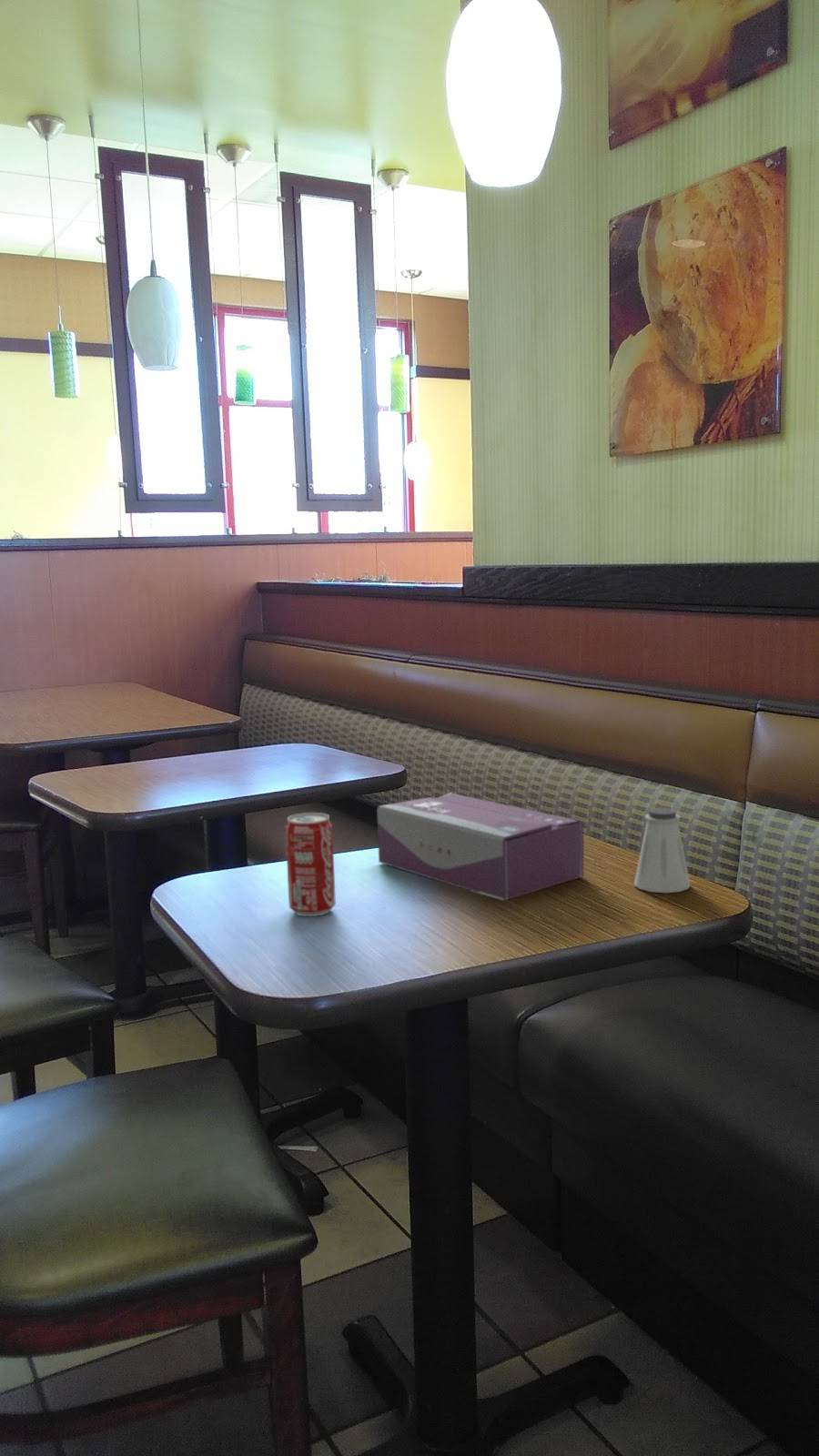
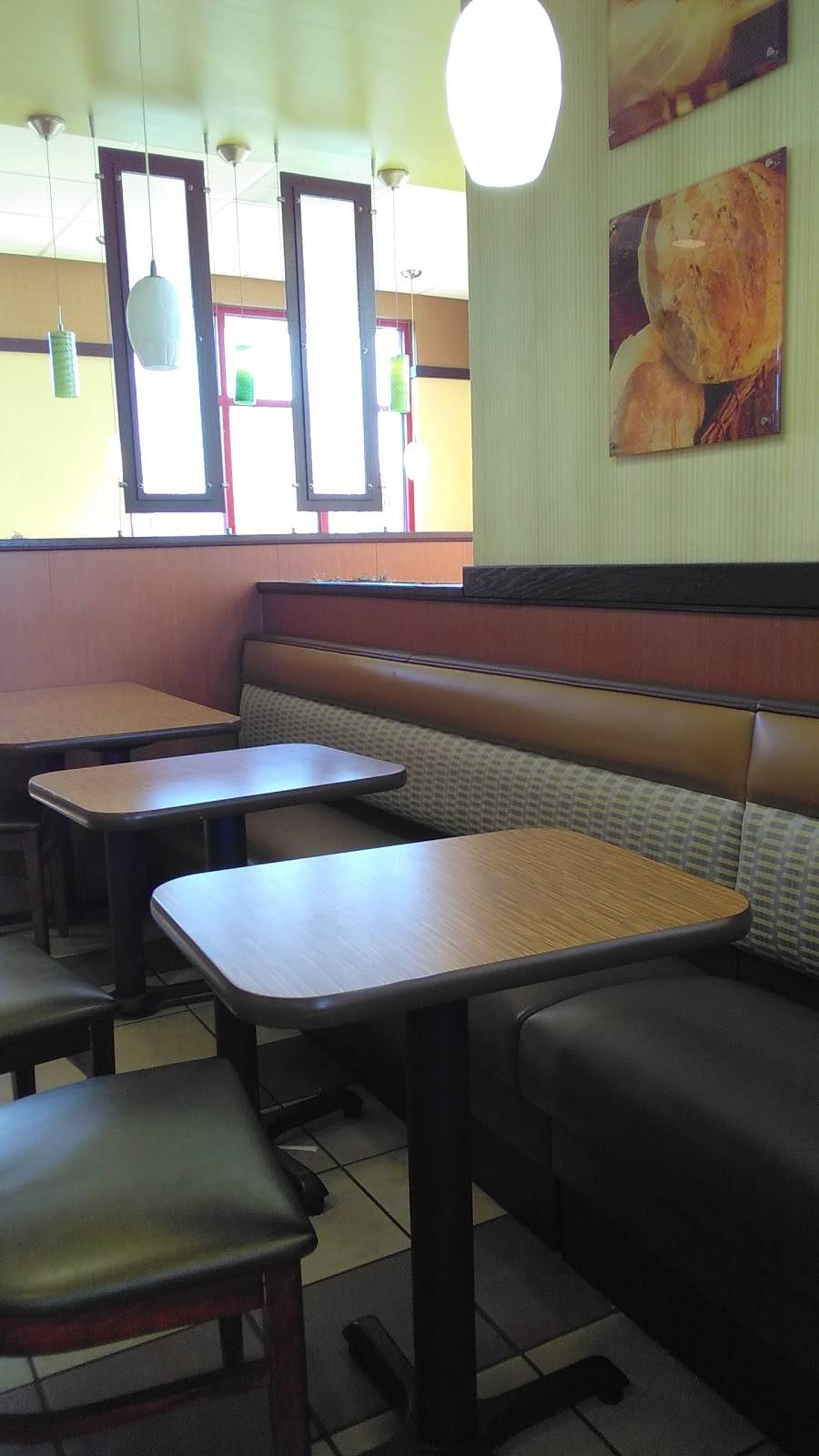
- tissue box [376,793,585,902]
- beverage can [284,812,337,917]
- saltshaker [633,807,691,894]
